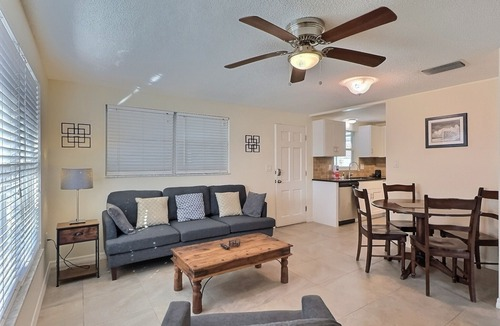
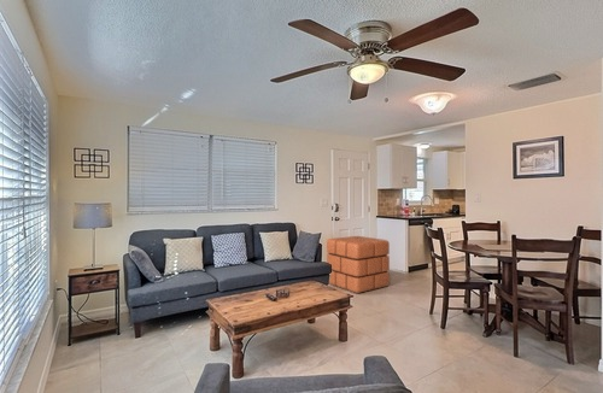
+ pouf [326,235,391,294]
